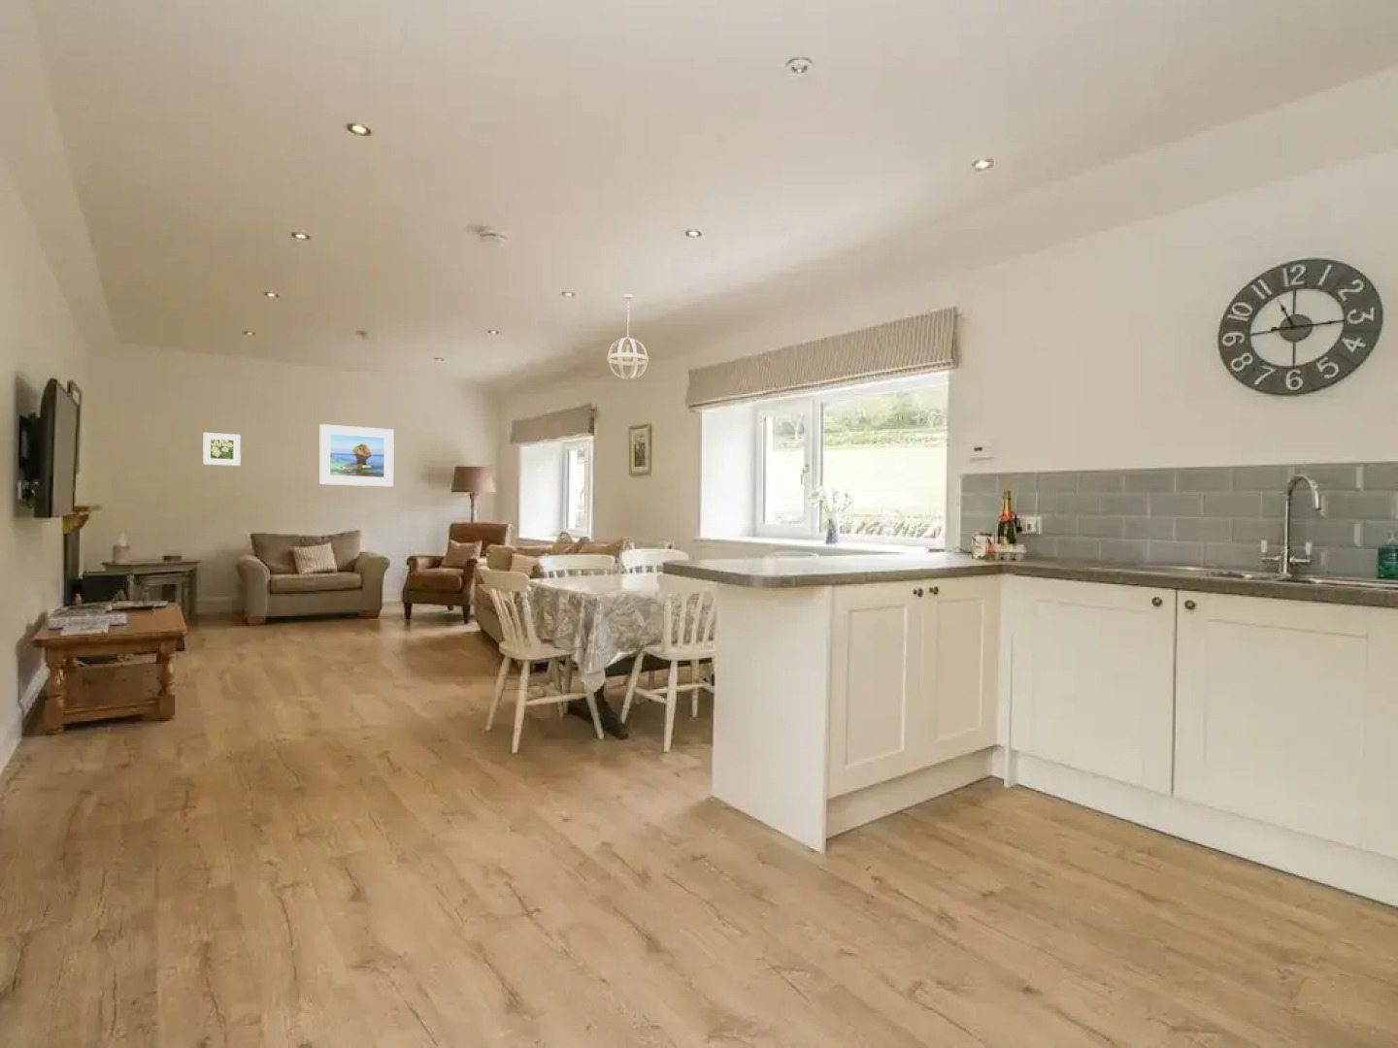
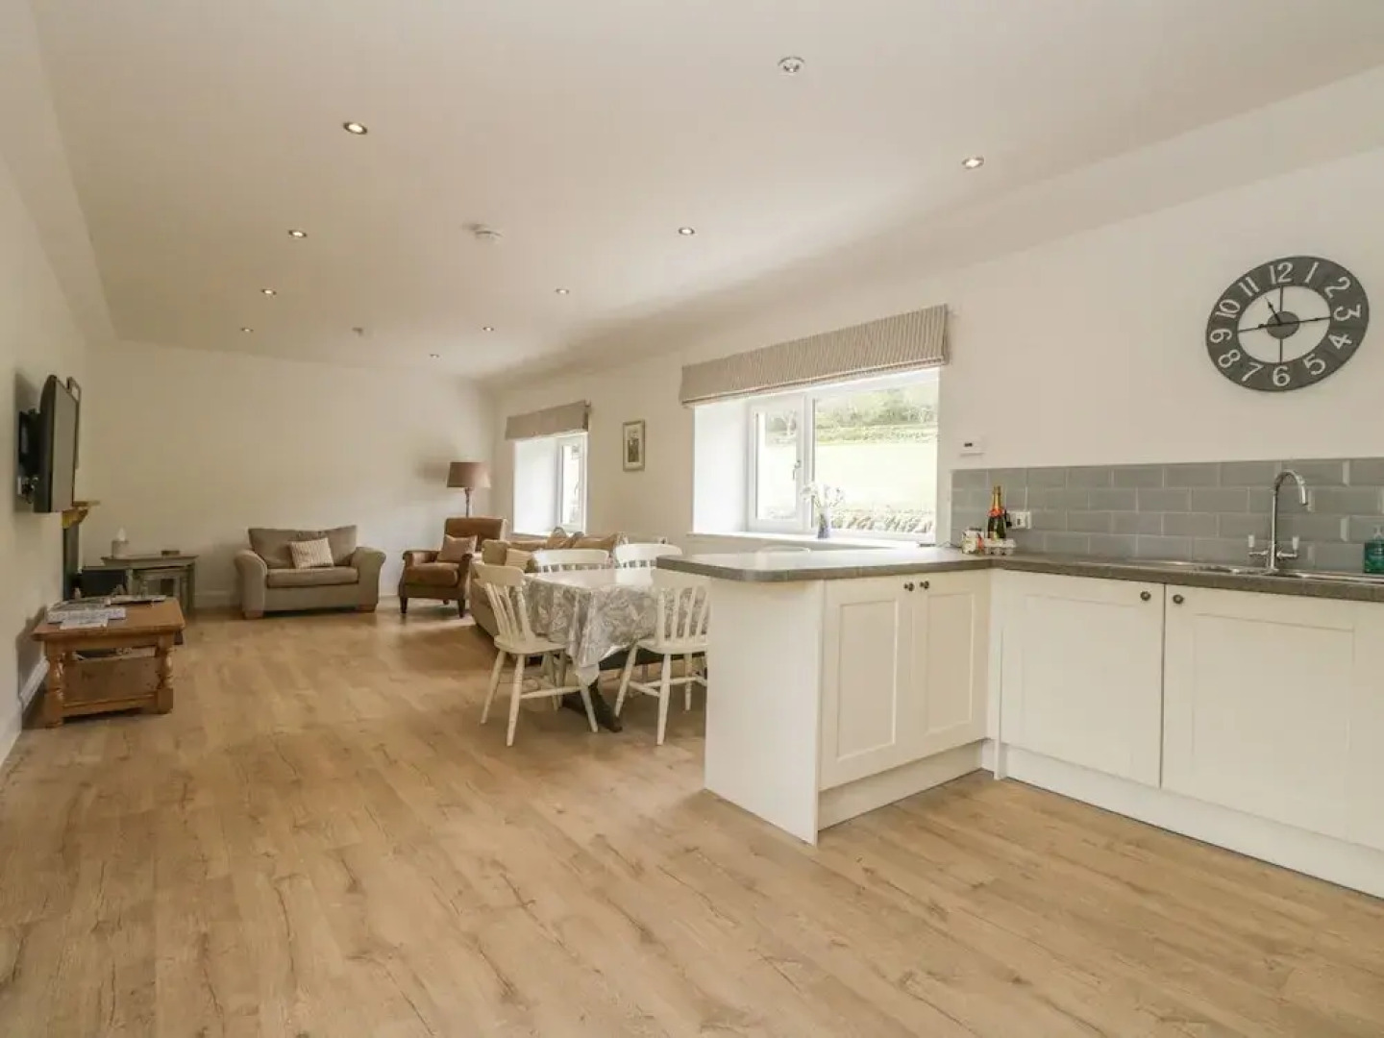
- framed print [201,432,242,467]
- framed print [318,423,395,488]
- pendant light [605,293,649,381]
